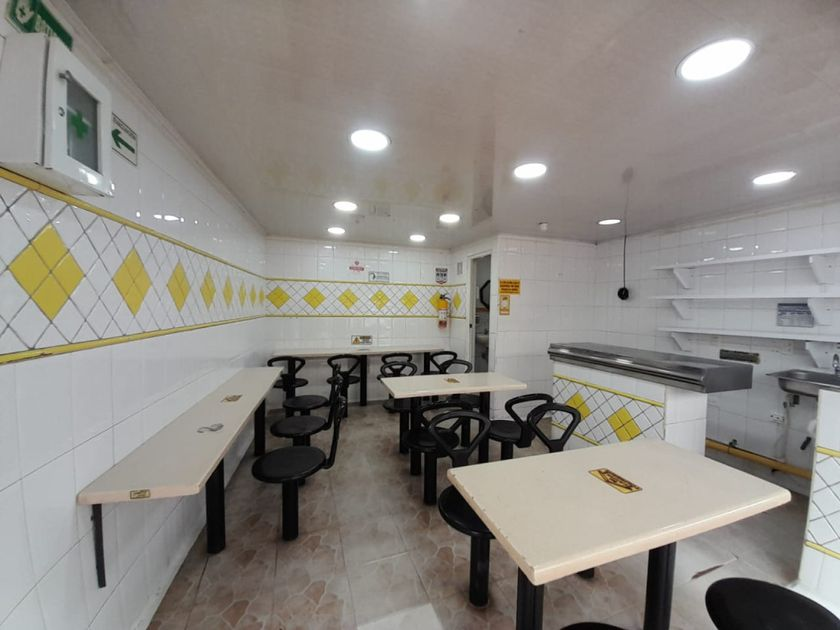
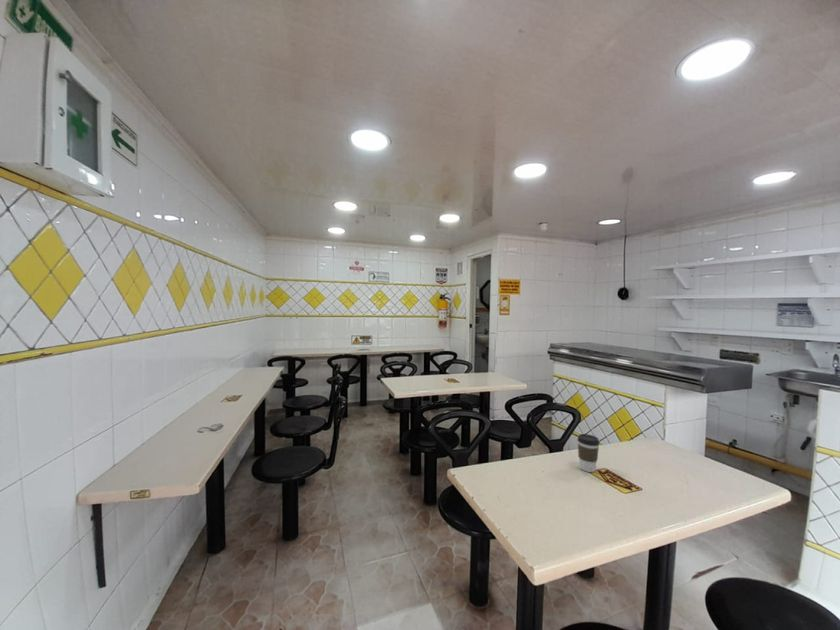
+ coffee cup [576,433,601,473]
